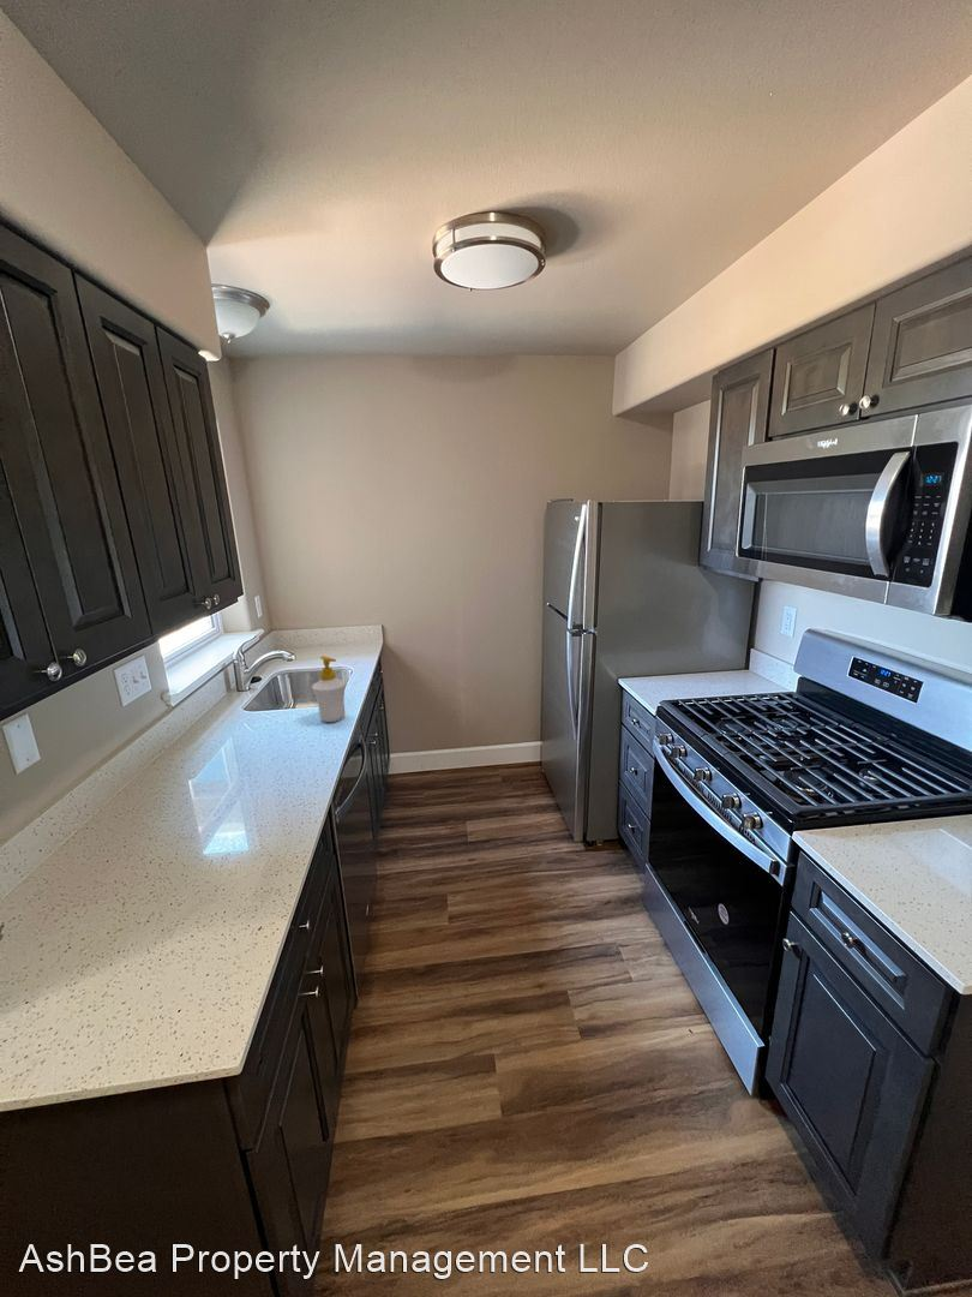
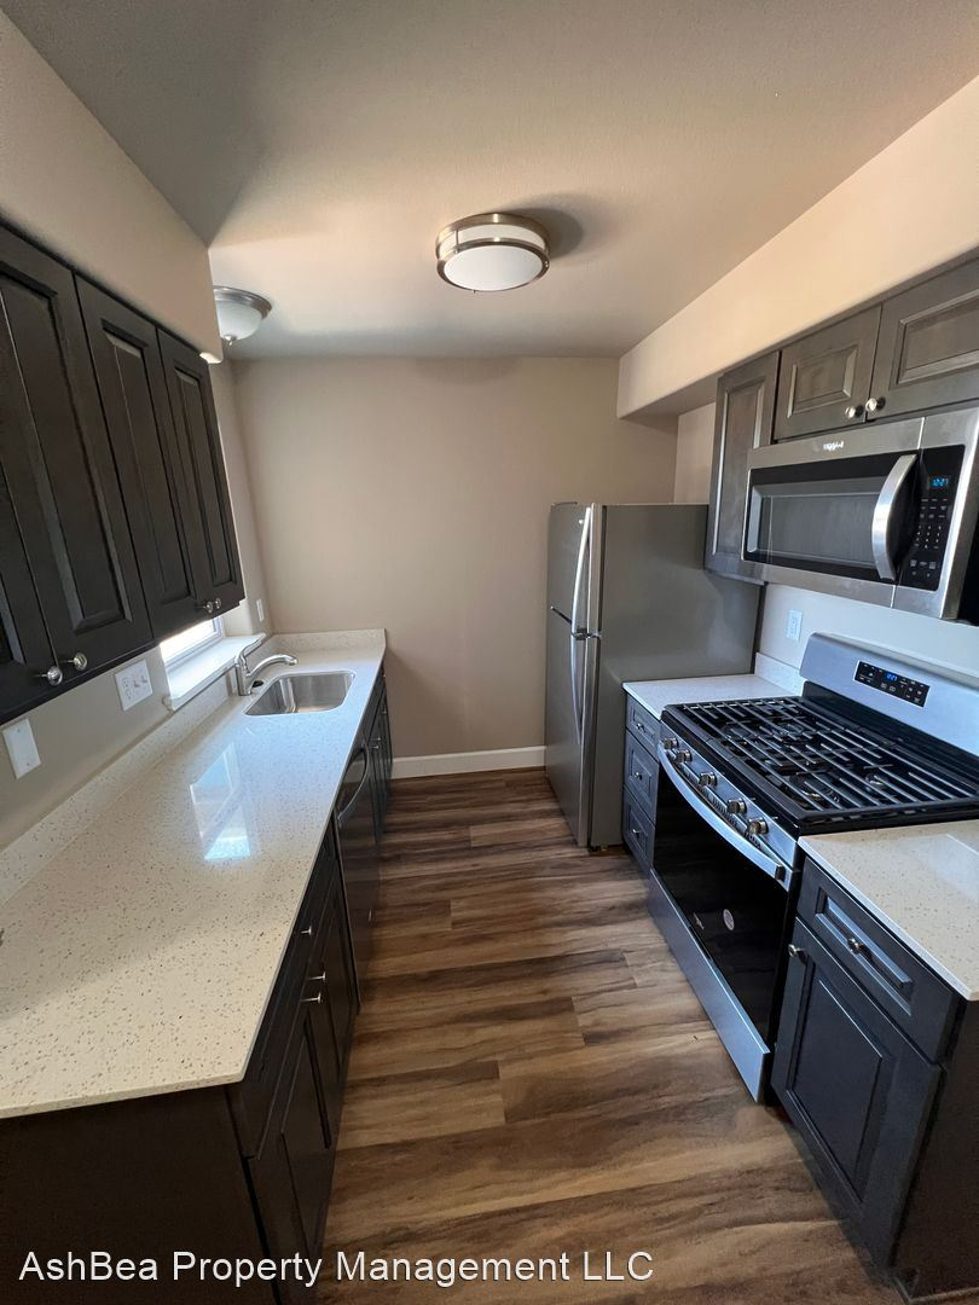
- soap bottle [311,655,347,723]
